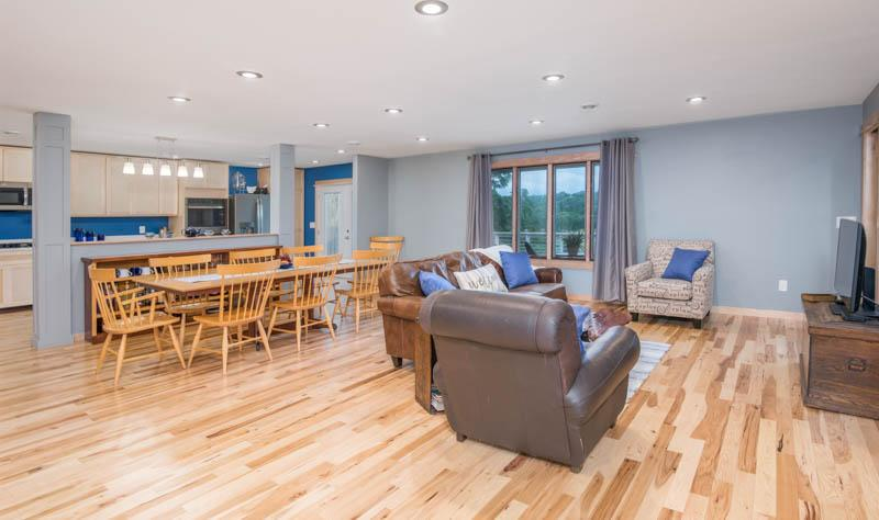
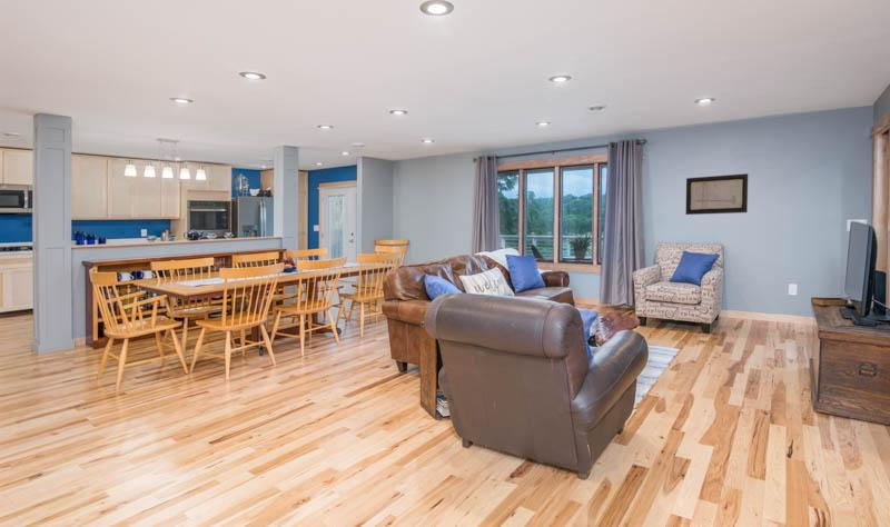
+ wall art [685,172,749,216]
